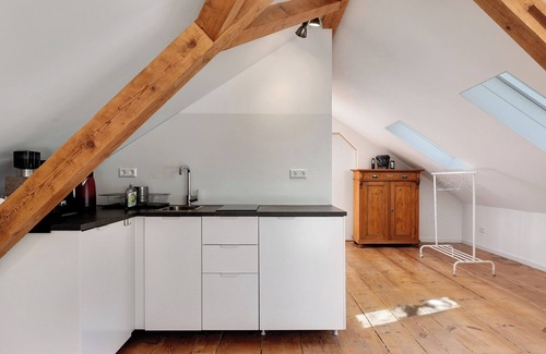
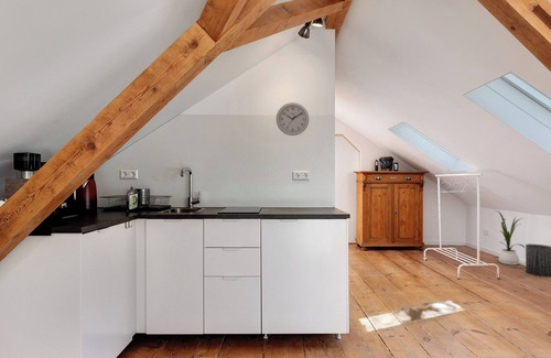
+ trash can [525,243,551,278]
+ house plant [493,208,526,265]
+ wall clock [276,101,310,137]
